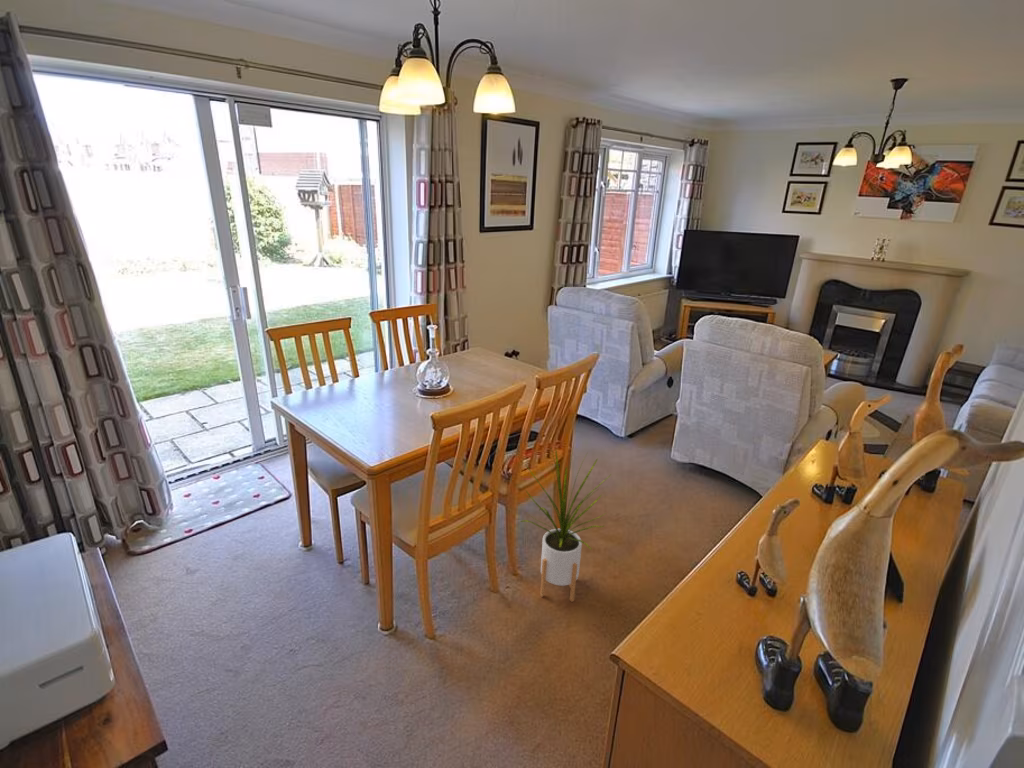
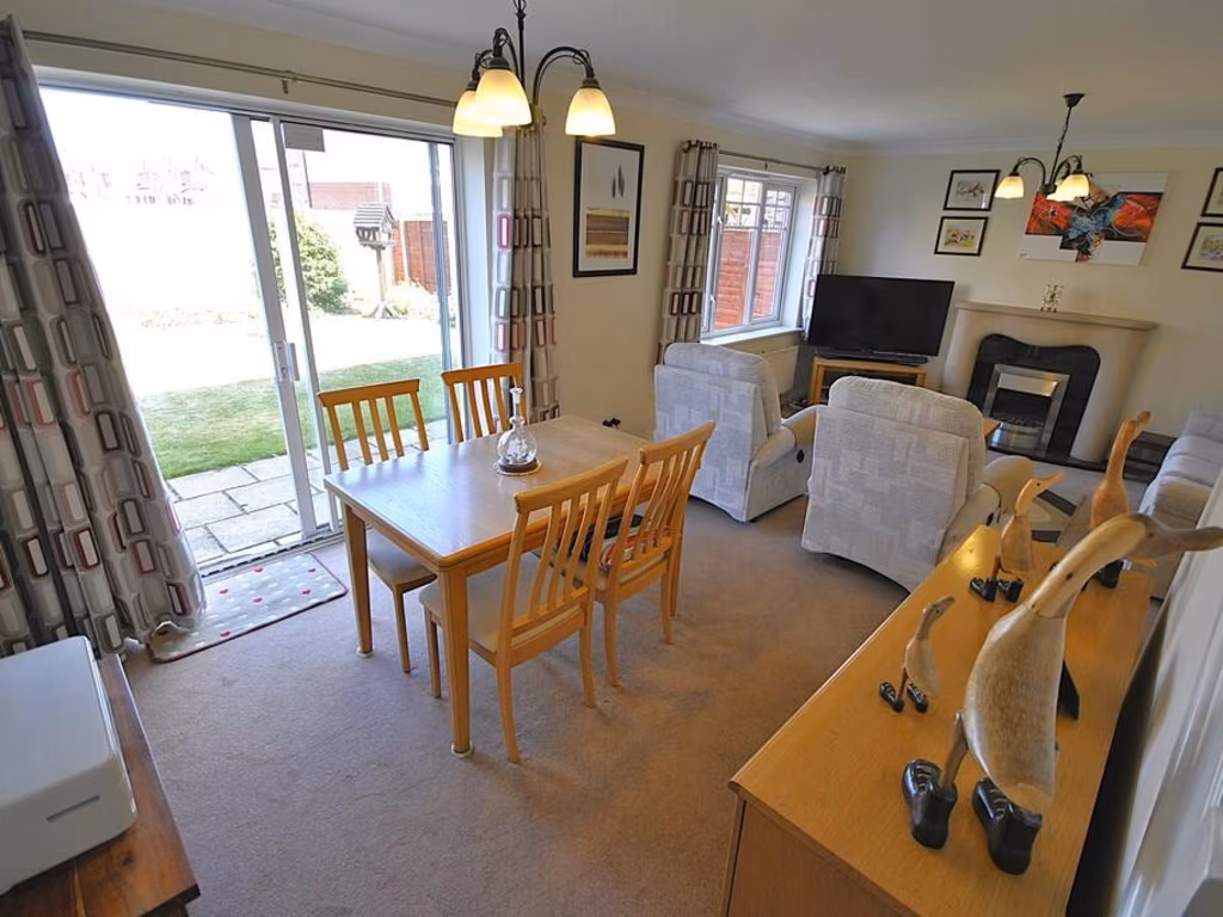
- house plant [519,444,611,603]
